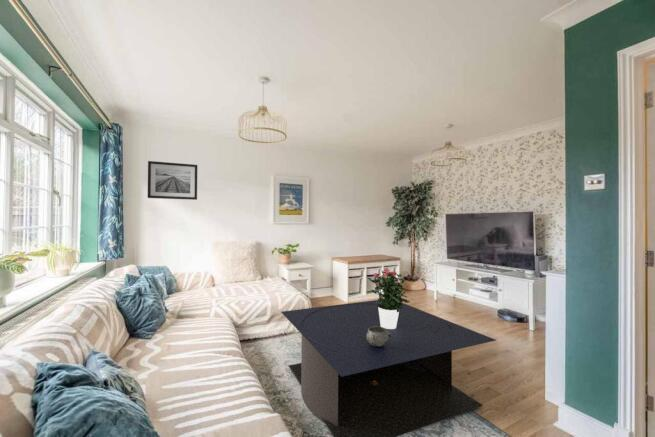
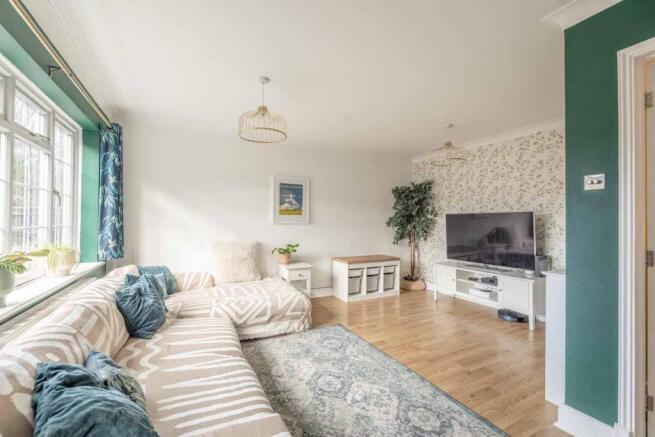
- wall art [147,160,198,201]
- decorative bowl [366,326,391,347]
- coffee table [280,299,497,437]
- potted flower [365,267,411,329]
